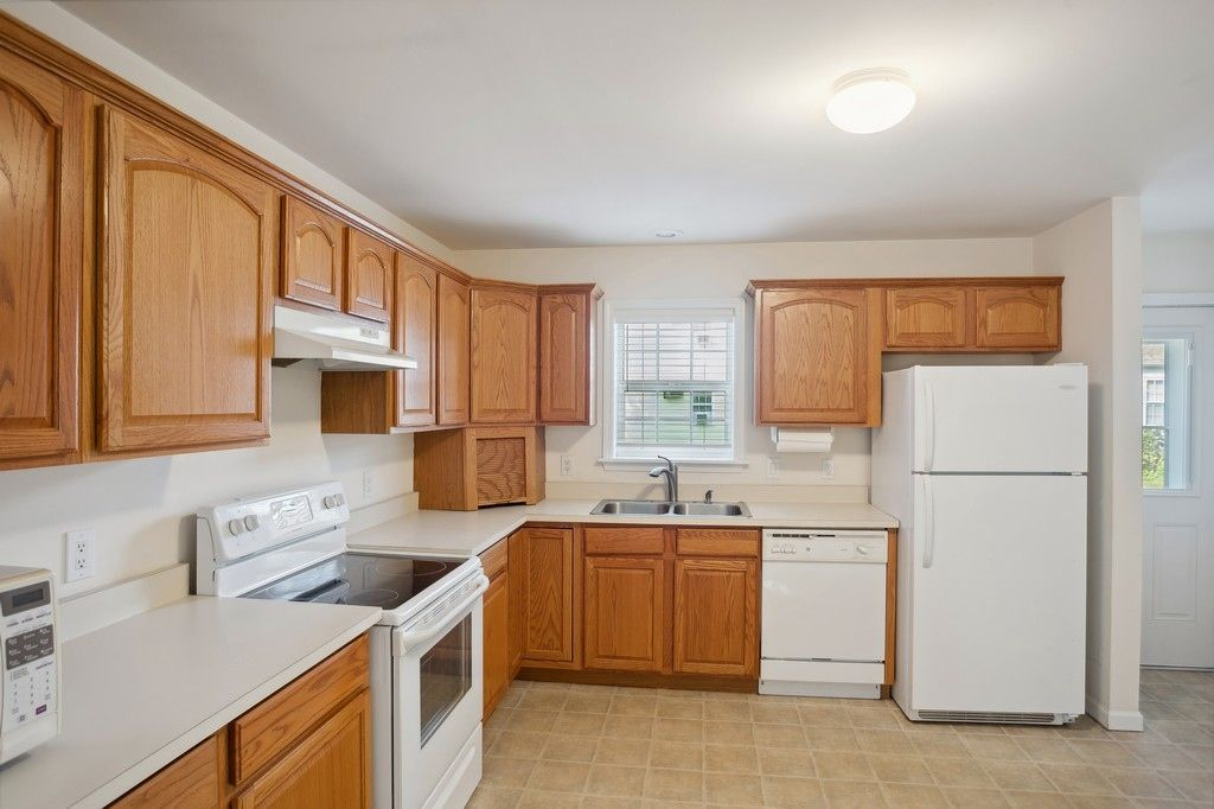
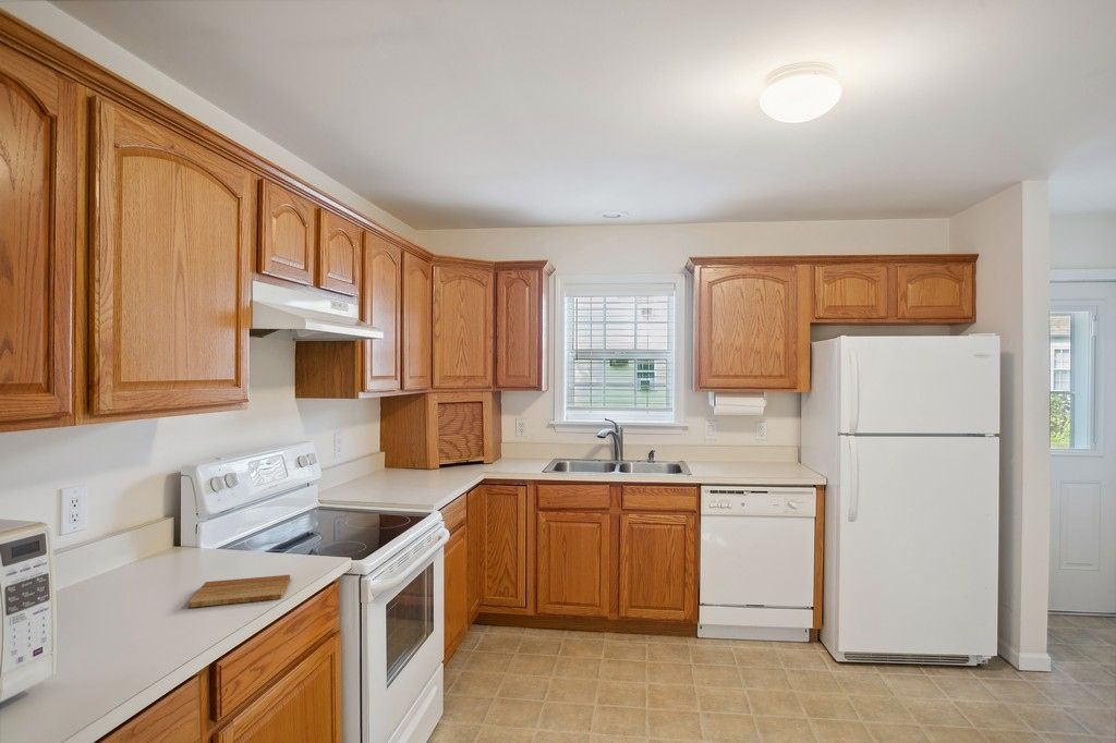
+ cutting board [187,574,291,609]
